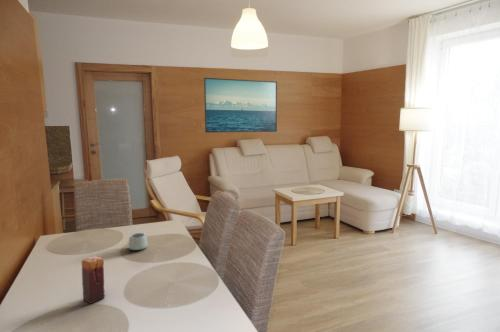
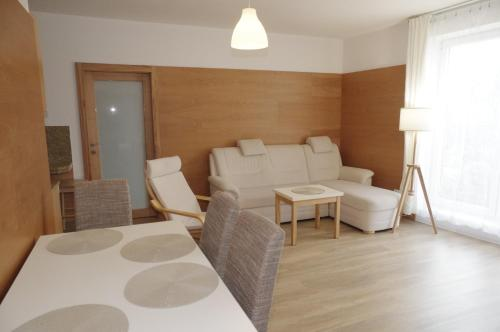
- mug [127,232,148,251]
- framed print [203,77,278,134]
- candle [81,255,106,305]
